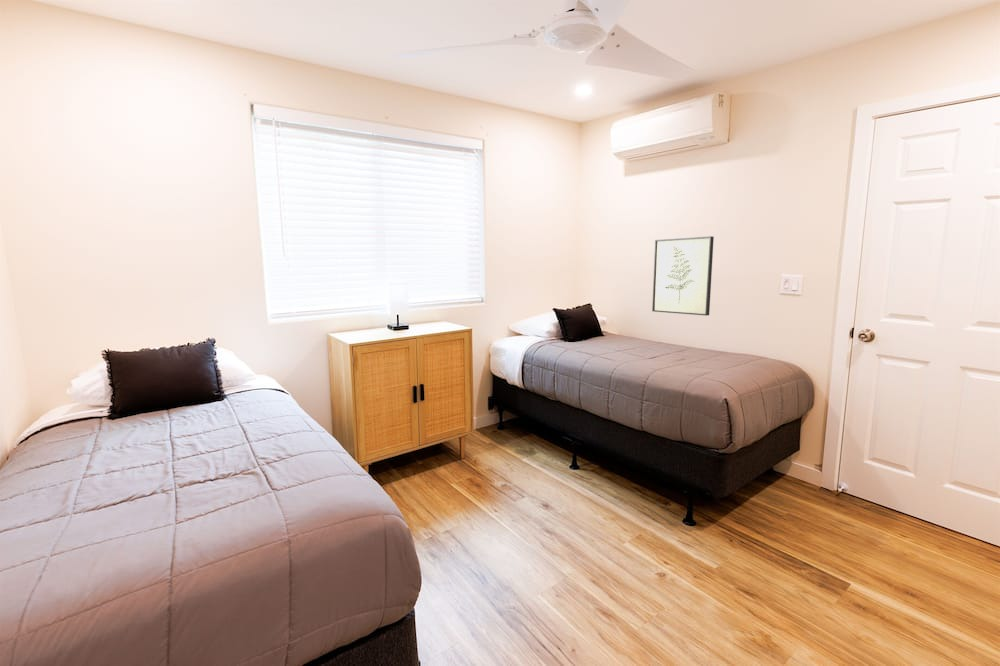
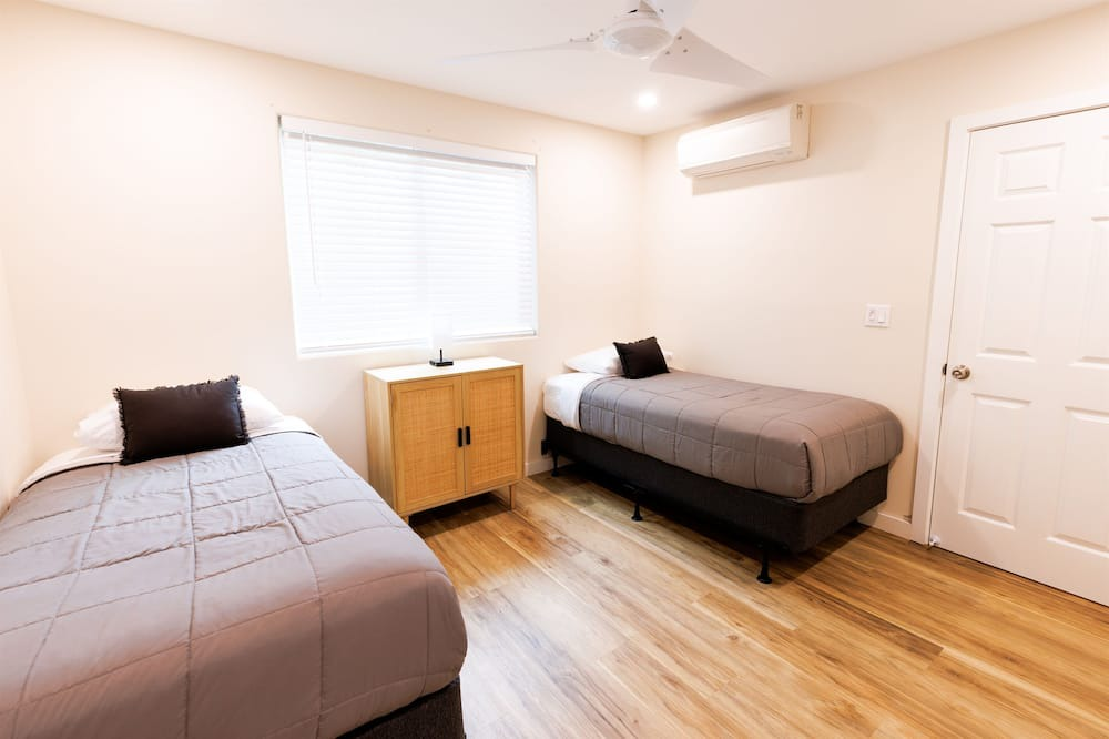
- wall art [651,235,715,317]
